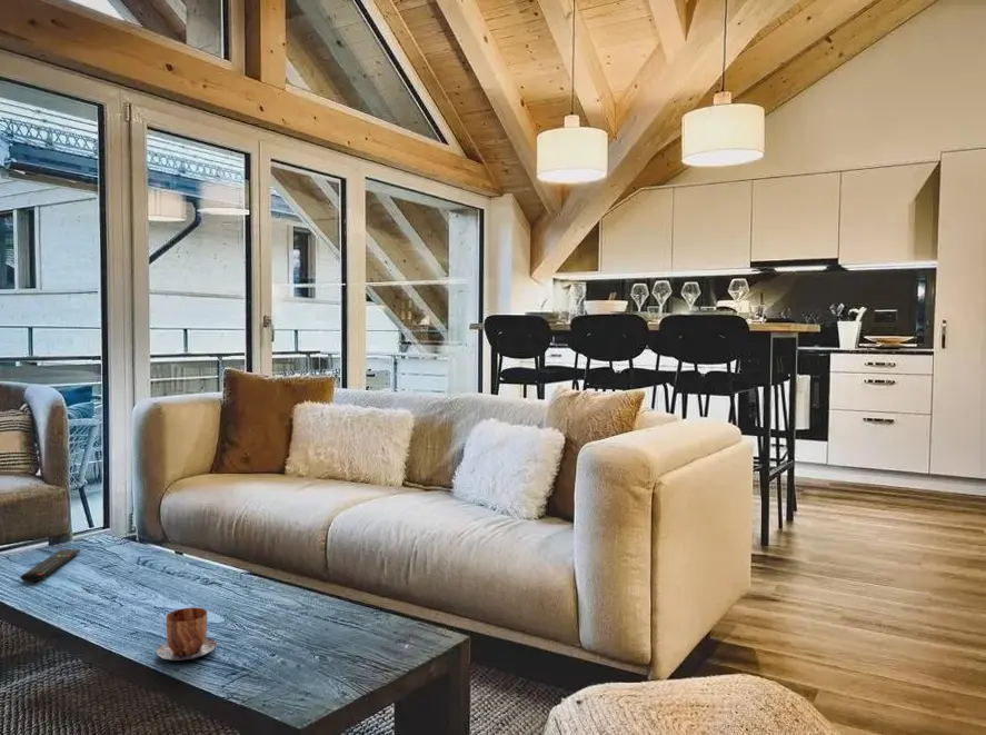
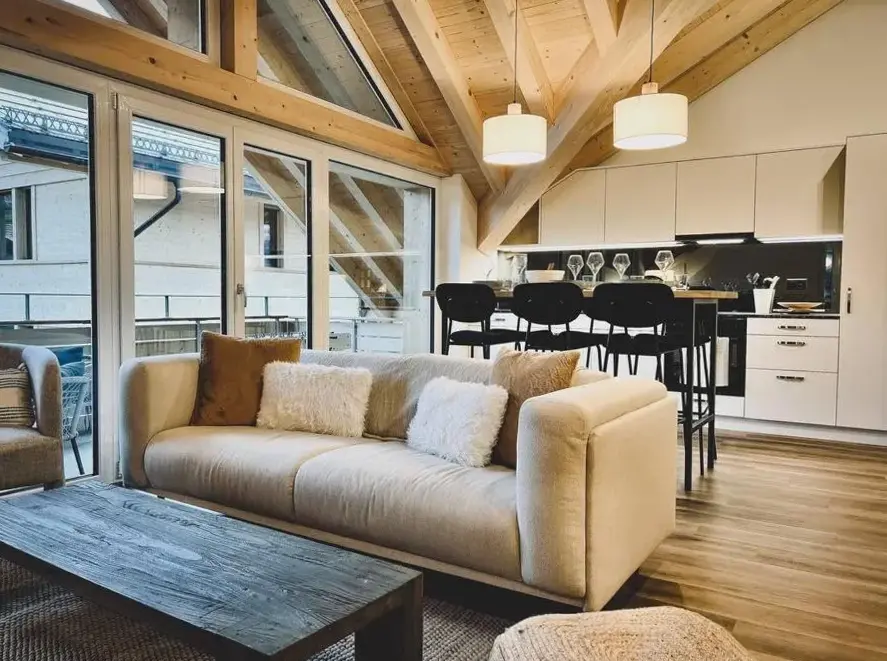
- remote control [19,548,81,583]
- mug [156,606,218,662]
